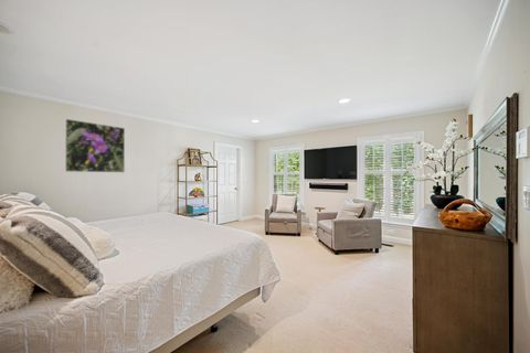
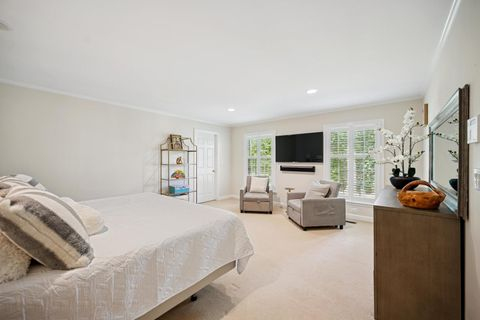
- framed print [64,118,126,173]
